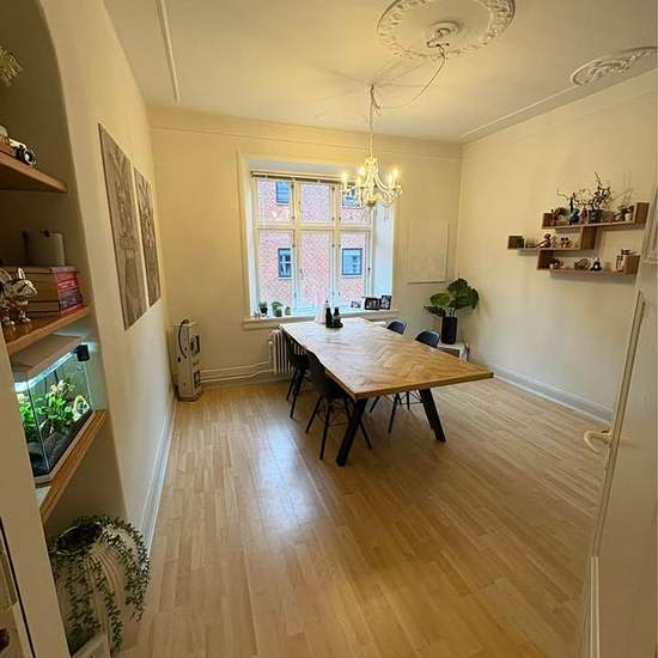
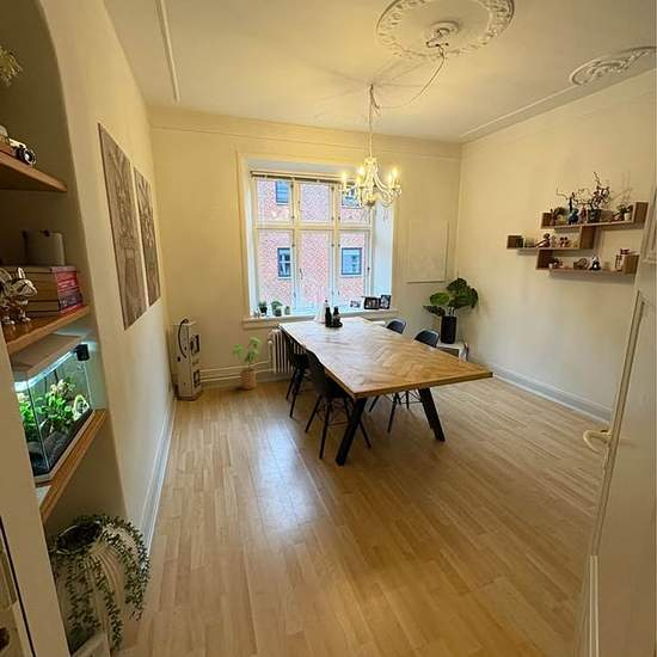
+ house plant [232,337,263,391]
